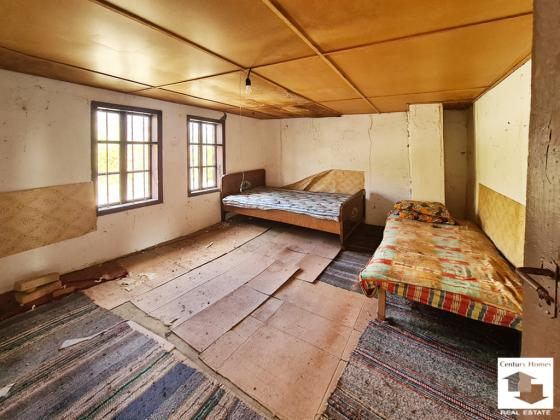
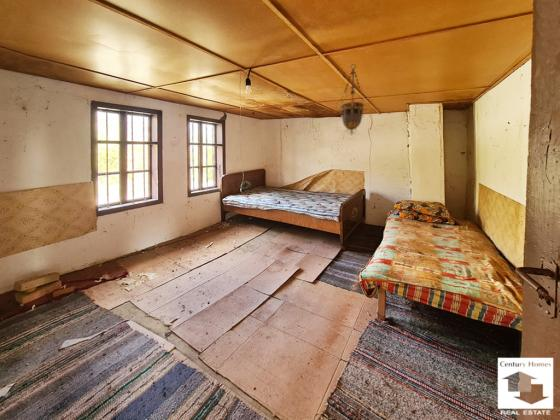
+ hanging lantern [335,63,370,136]
